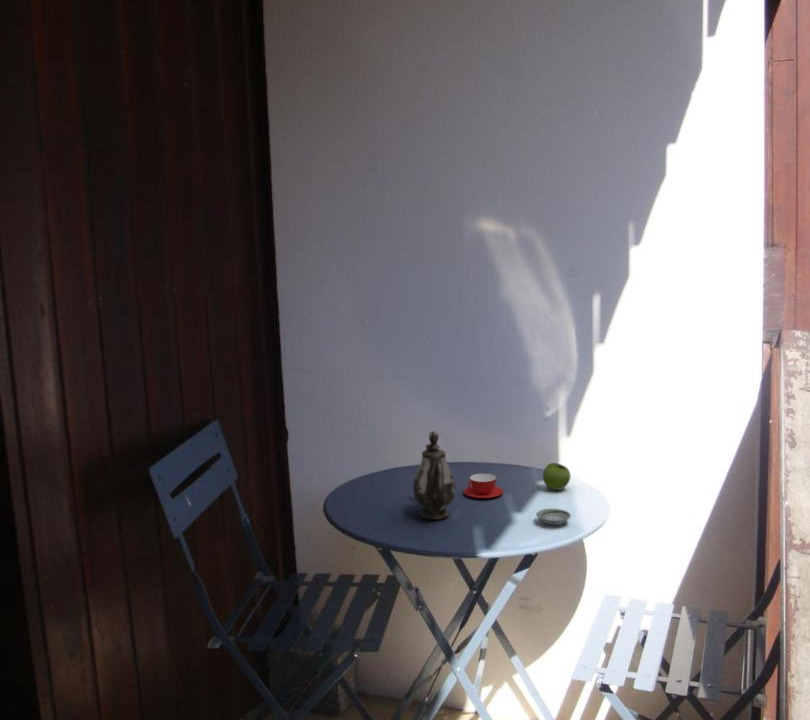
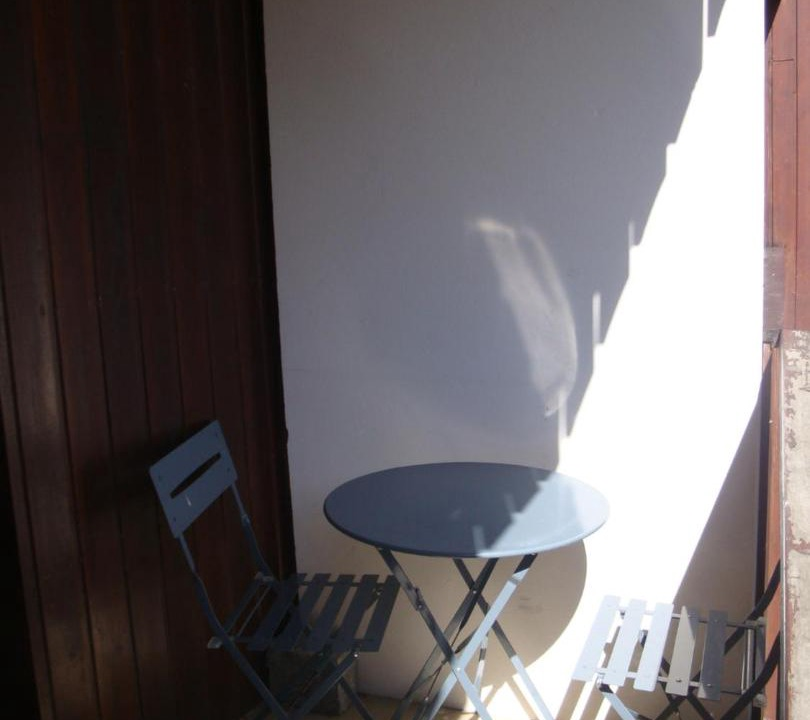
- saucer [535,508,572,526]
- teacup [463,473,504,499]
- teapot [412,430,456,521]
- fruit [542,462,571,491]
